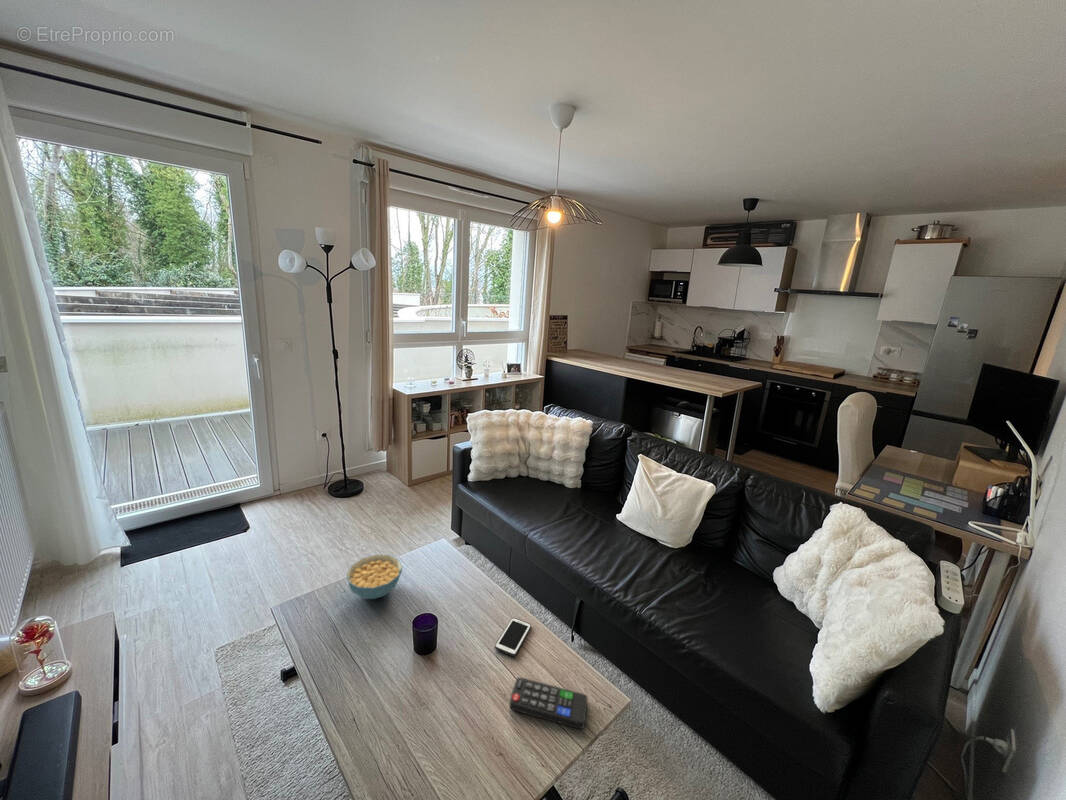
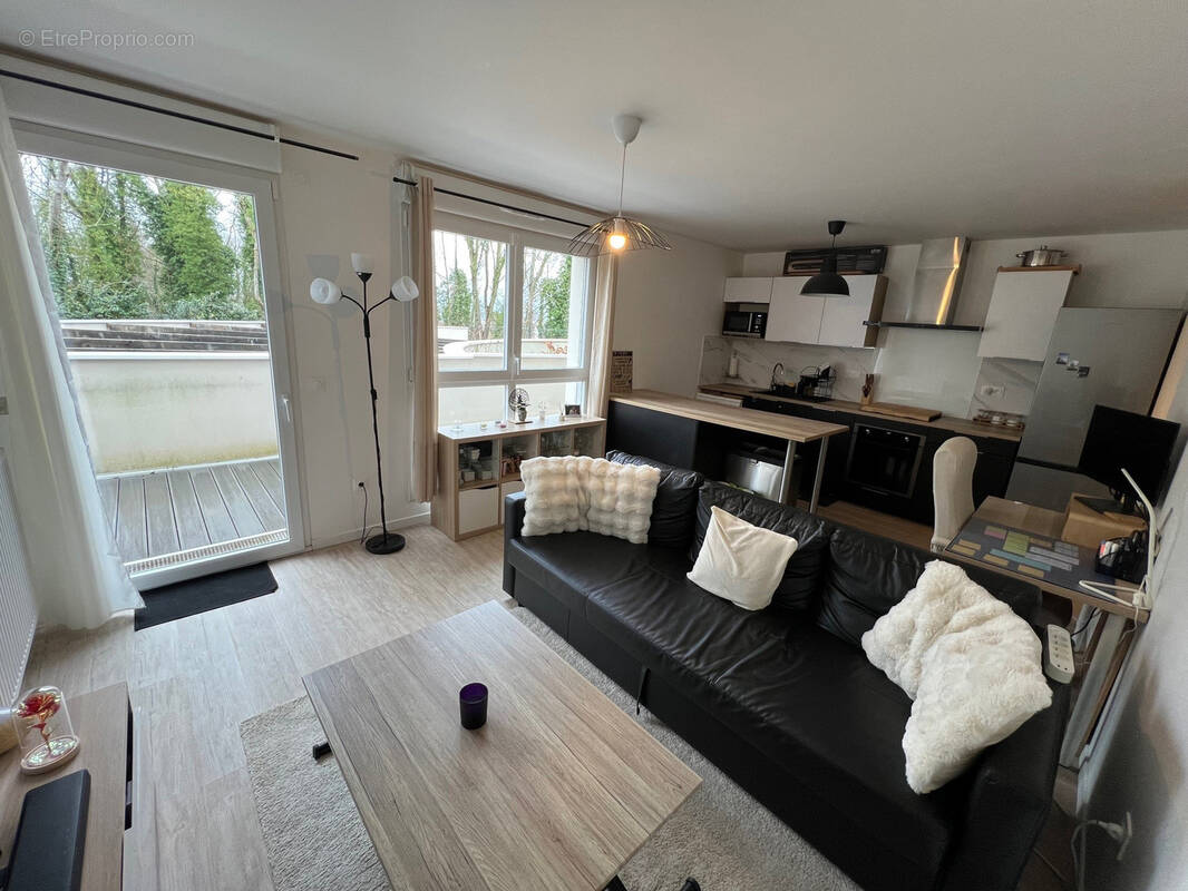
- remote control [509,676,588,730]
- cell phone [494,617,532,657]
- cereal bowl [345,554,403,600]
